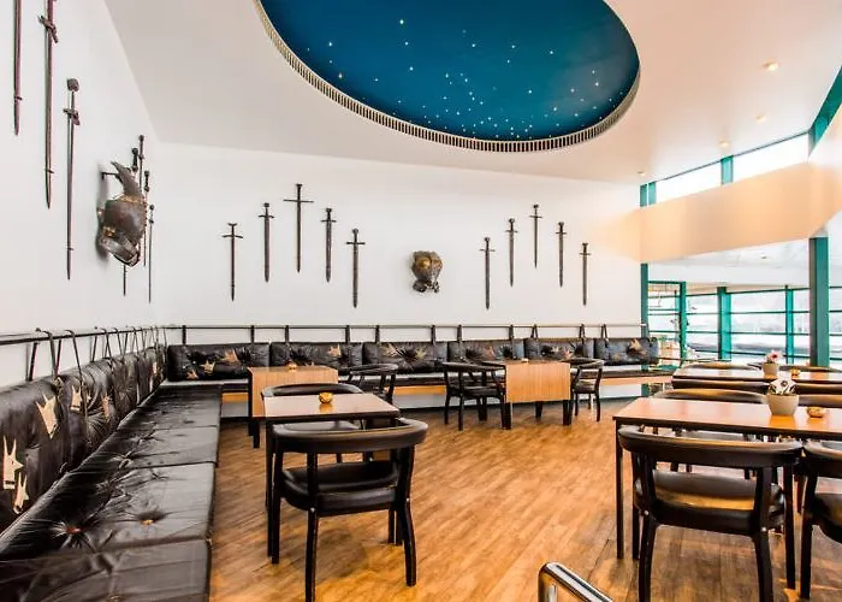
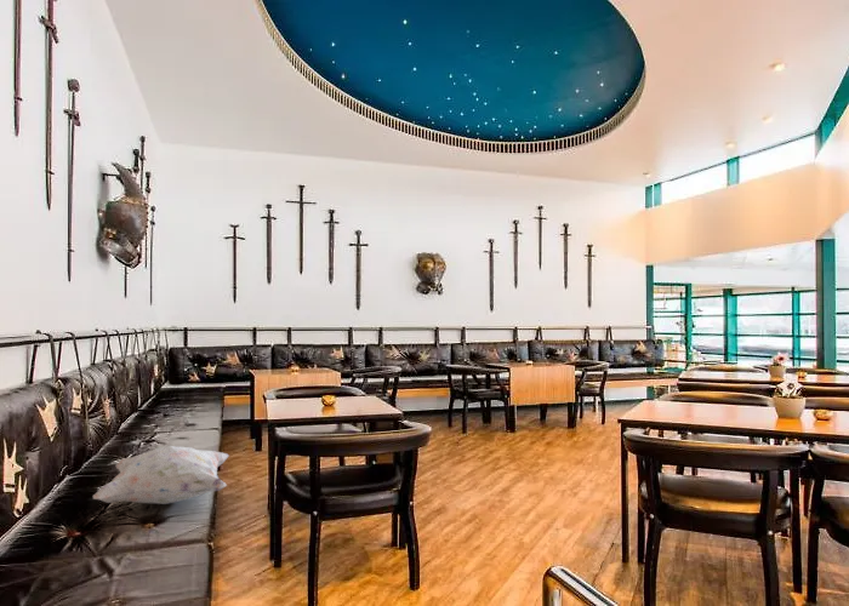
+ decorative pillow [92,445,230,505]
